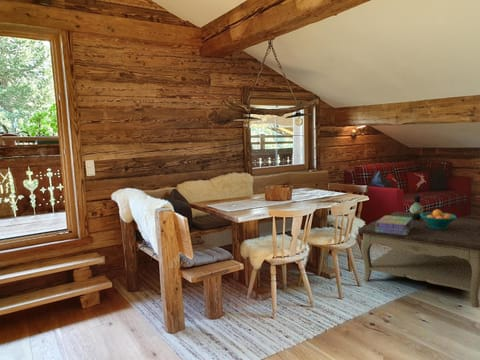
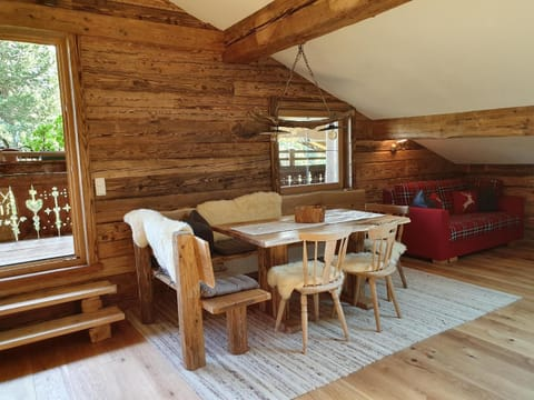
- fruit bowl [420,209,457,229]
- coffee table [357,211,480,308]
- lantern [404,190,430,220]
- stack of books [375,214,413,235]
